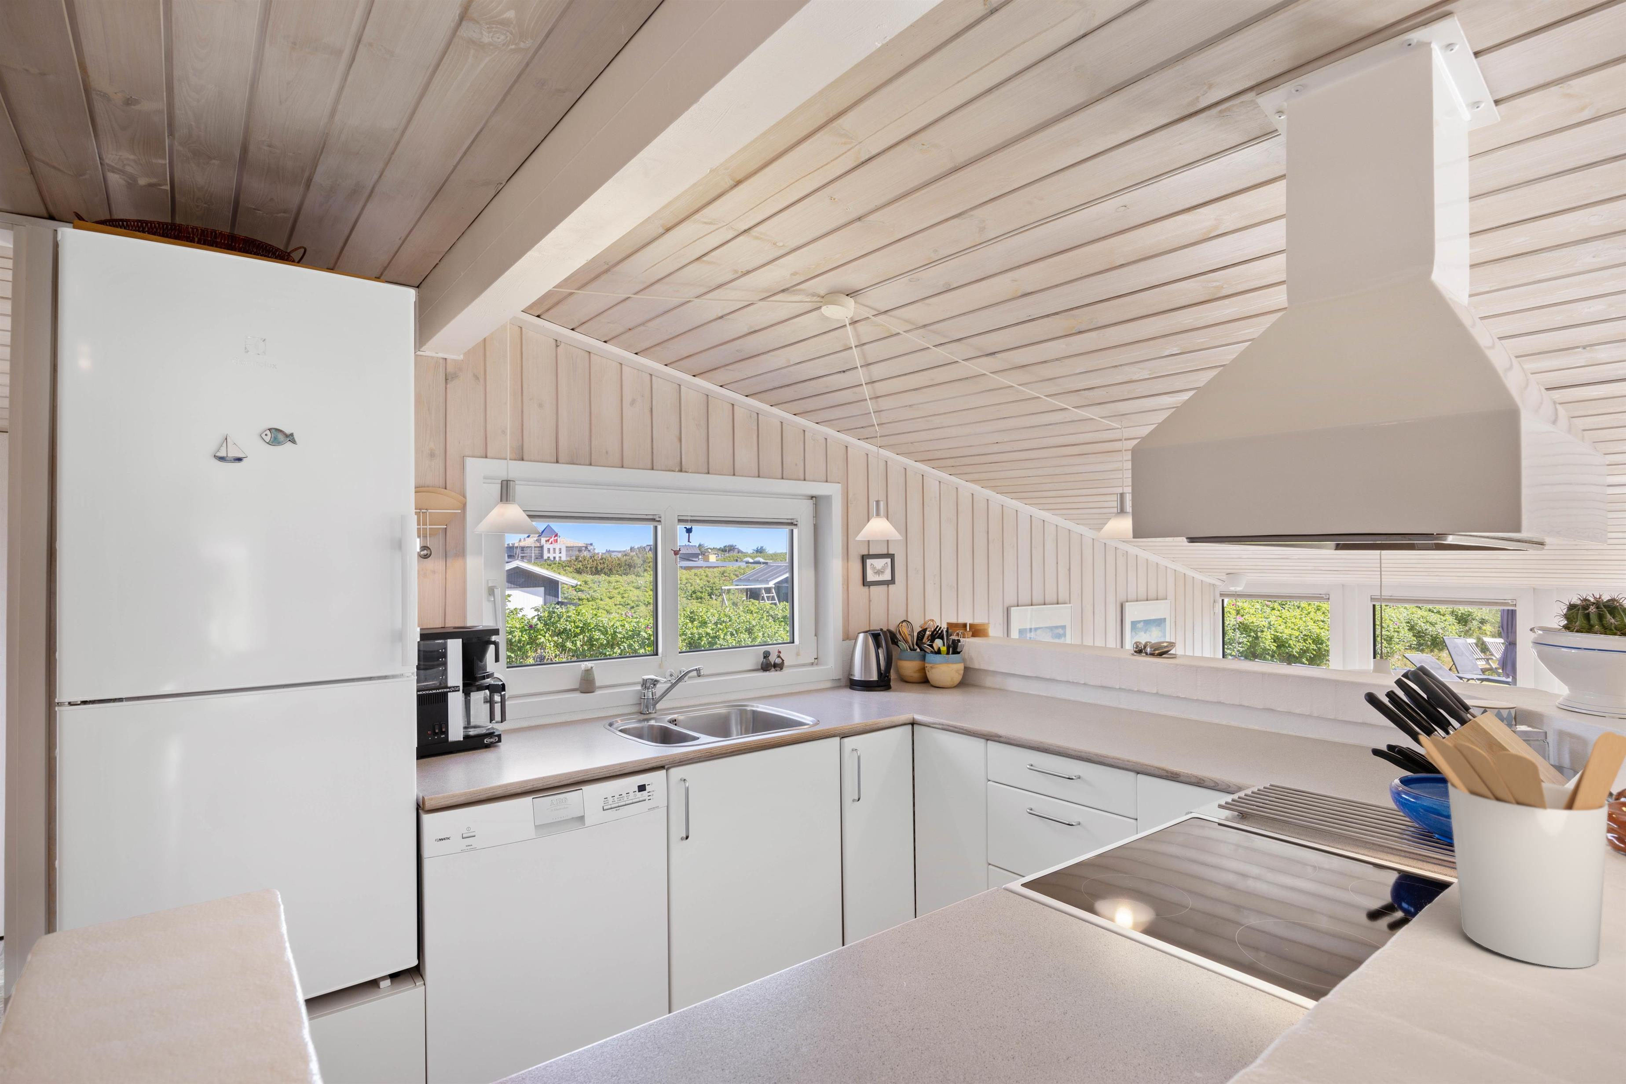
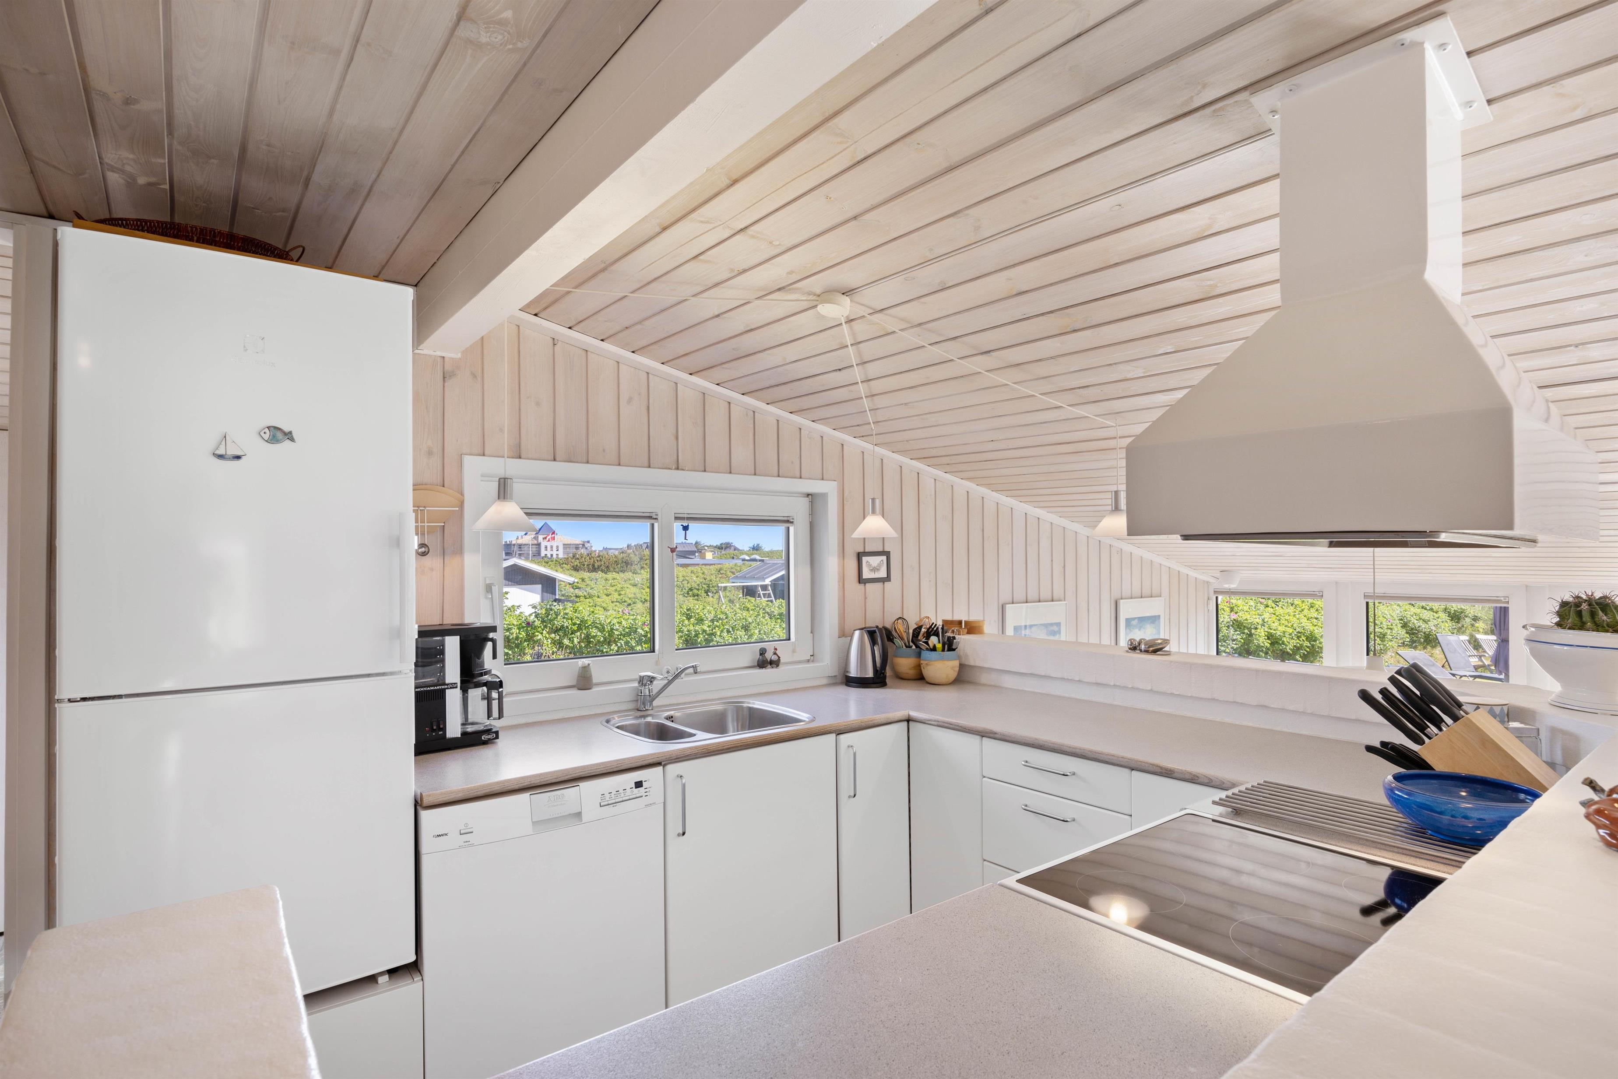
- utensil holder [1418,731,1626,969]
